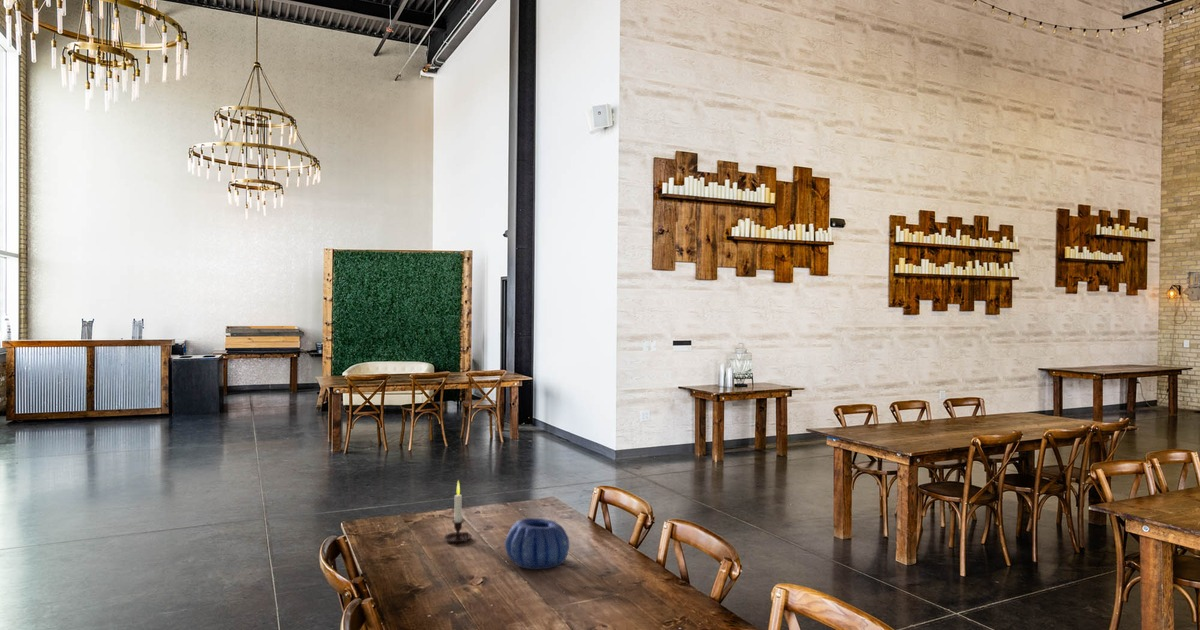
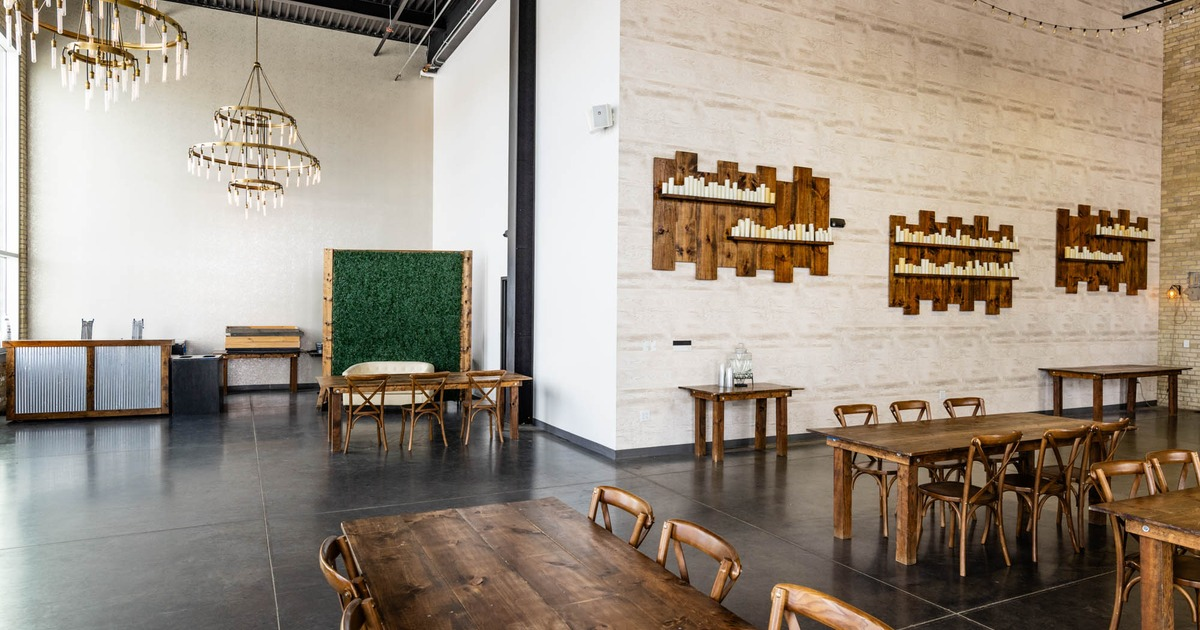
- decorative bowl [504,517,570,570]
- candle [443,479,473,543]
